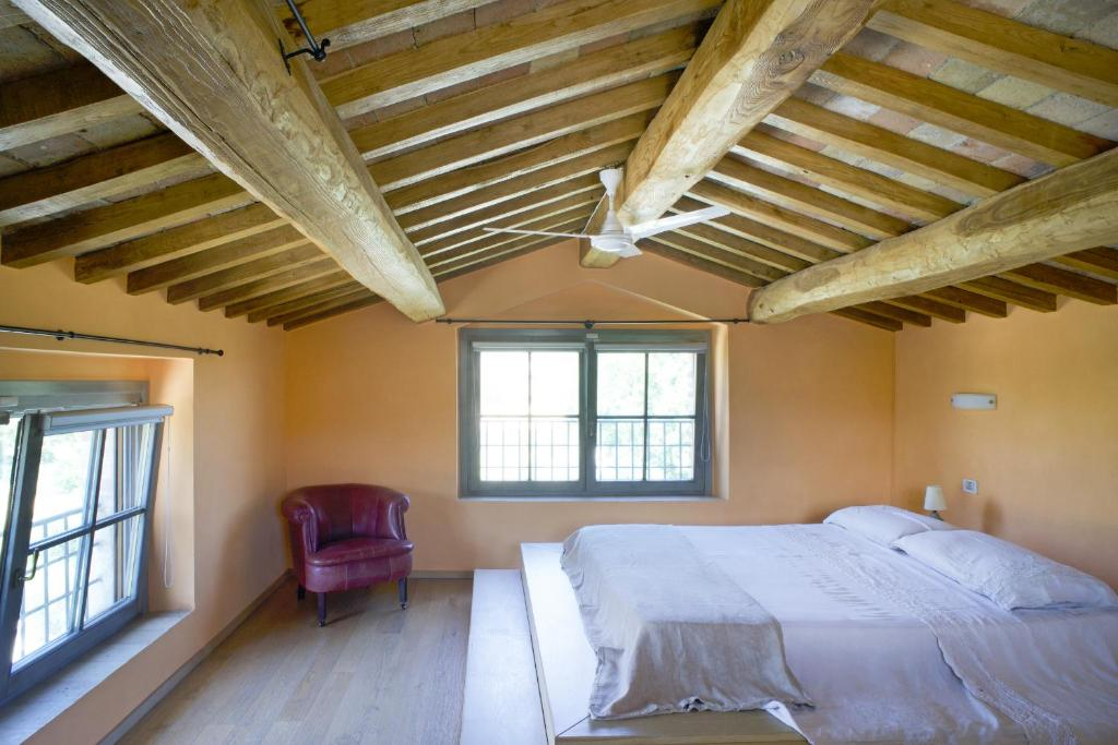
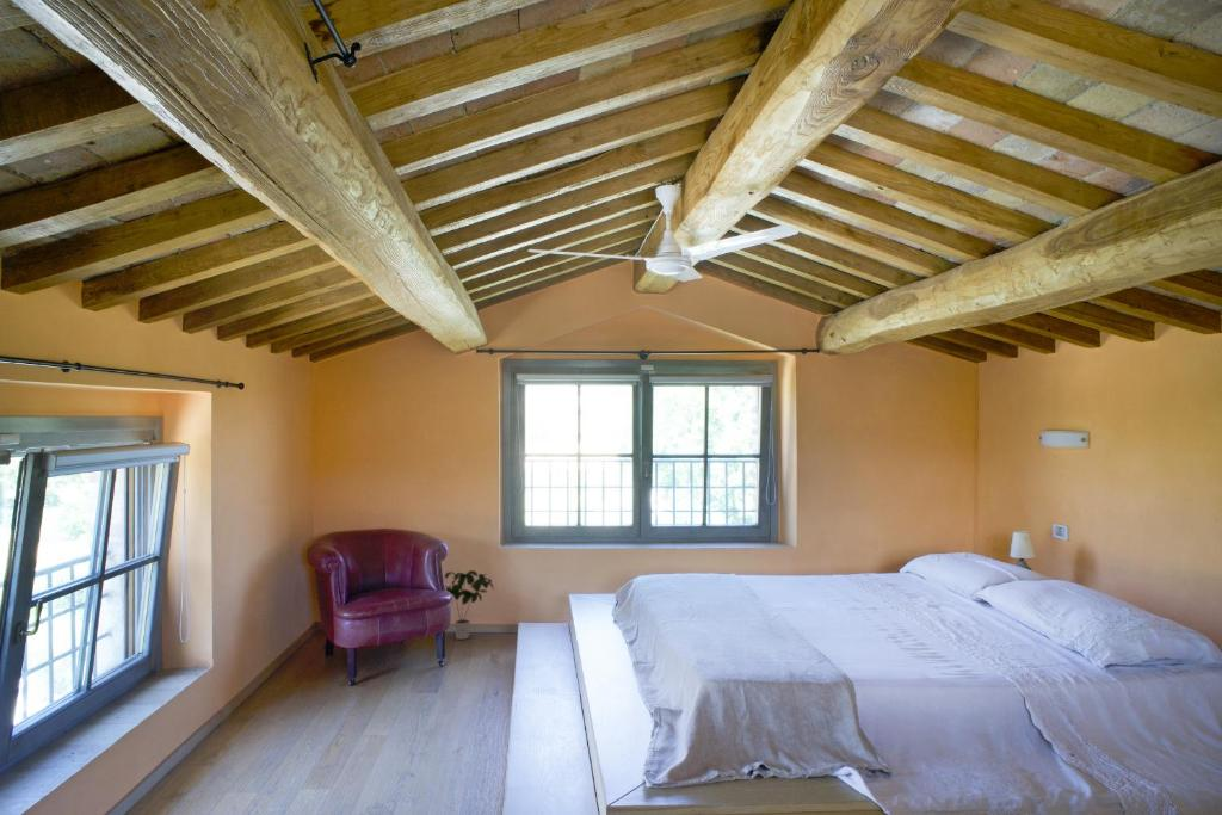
+ potted plant [444,569,494,641]
